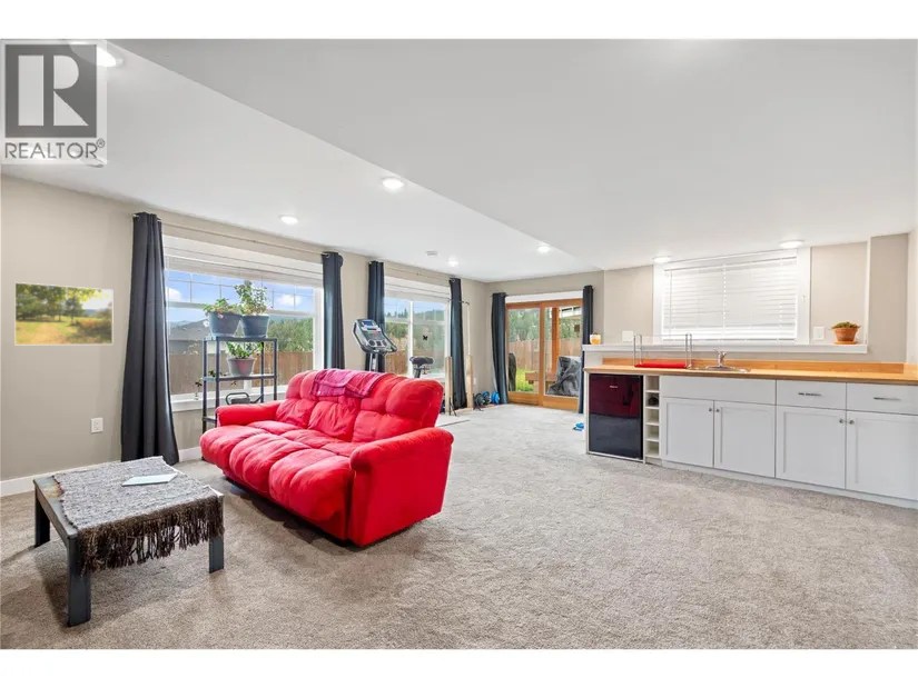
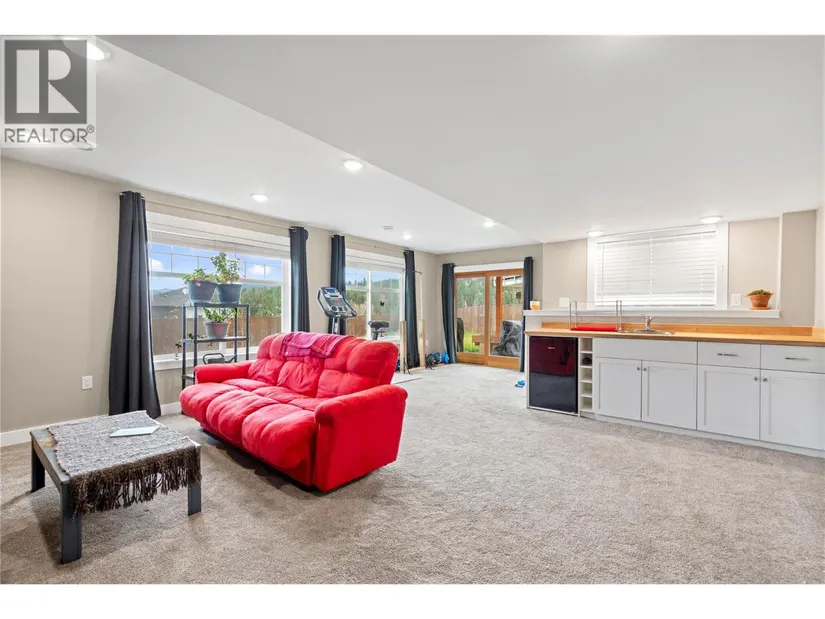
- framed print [12,281,115,346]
